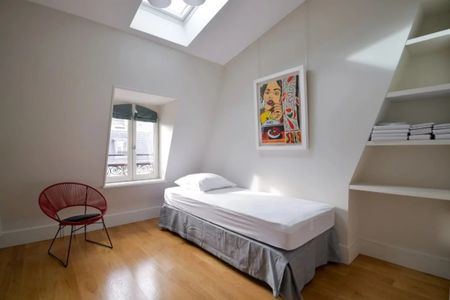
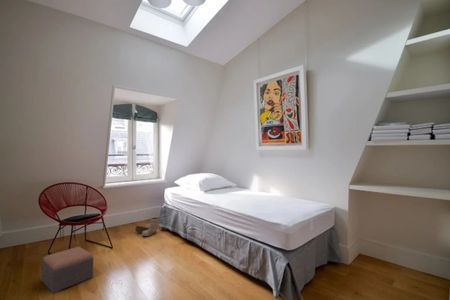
+ boots [134,217,160,237]
+ footstool [40,246,94,294]
